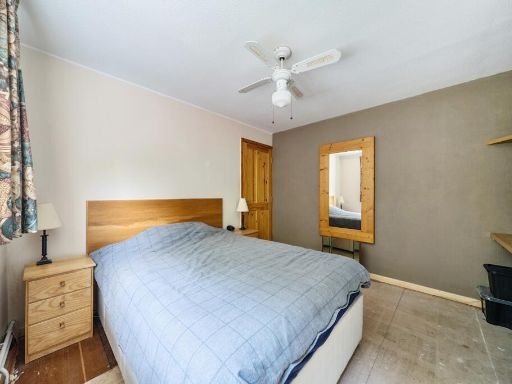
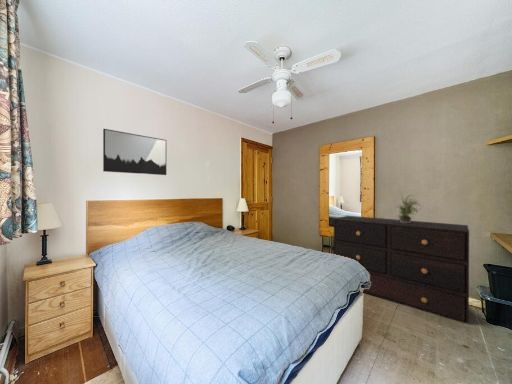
+ dresser [333,215,470,325]
+ potted plant [395,193,422,223]
+ wall art [102,128,167,176]
